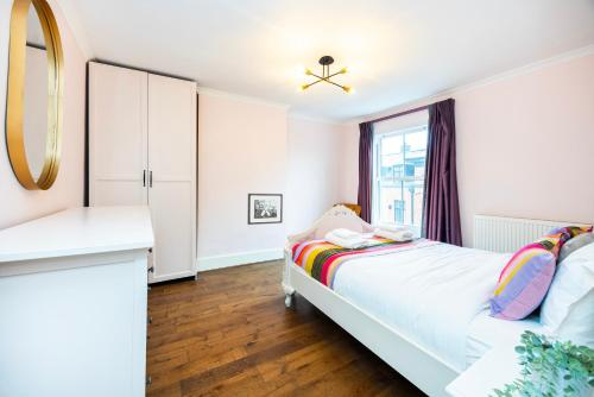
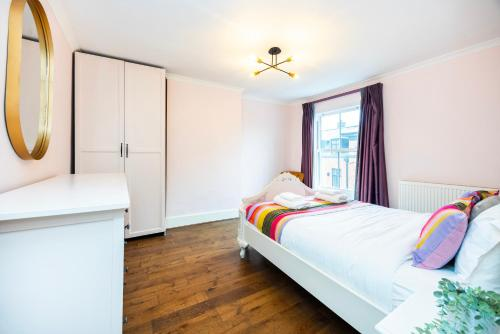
- wall art [246,193,284,226]
